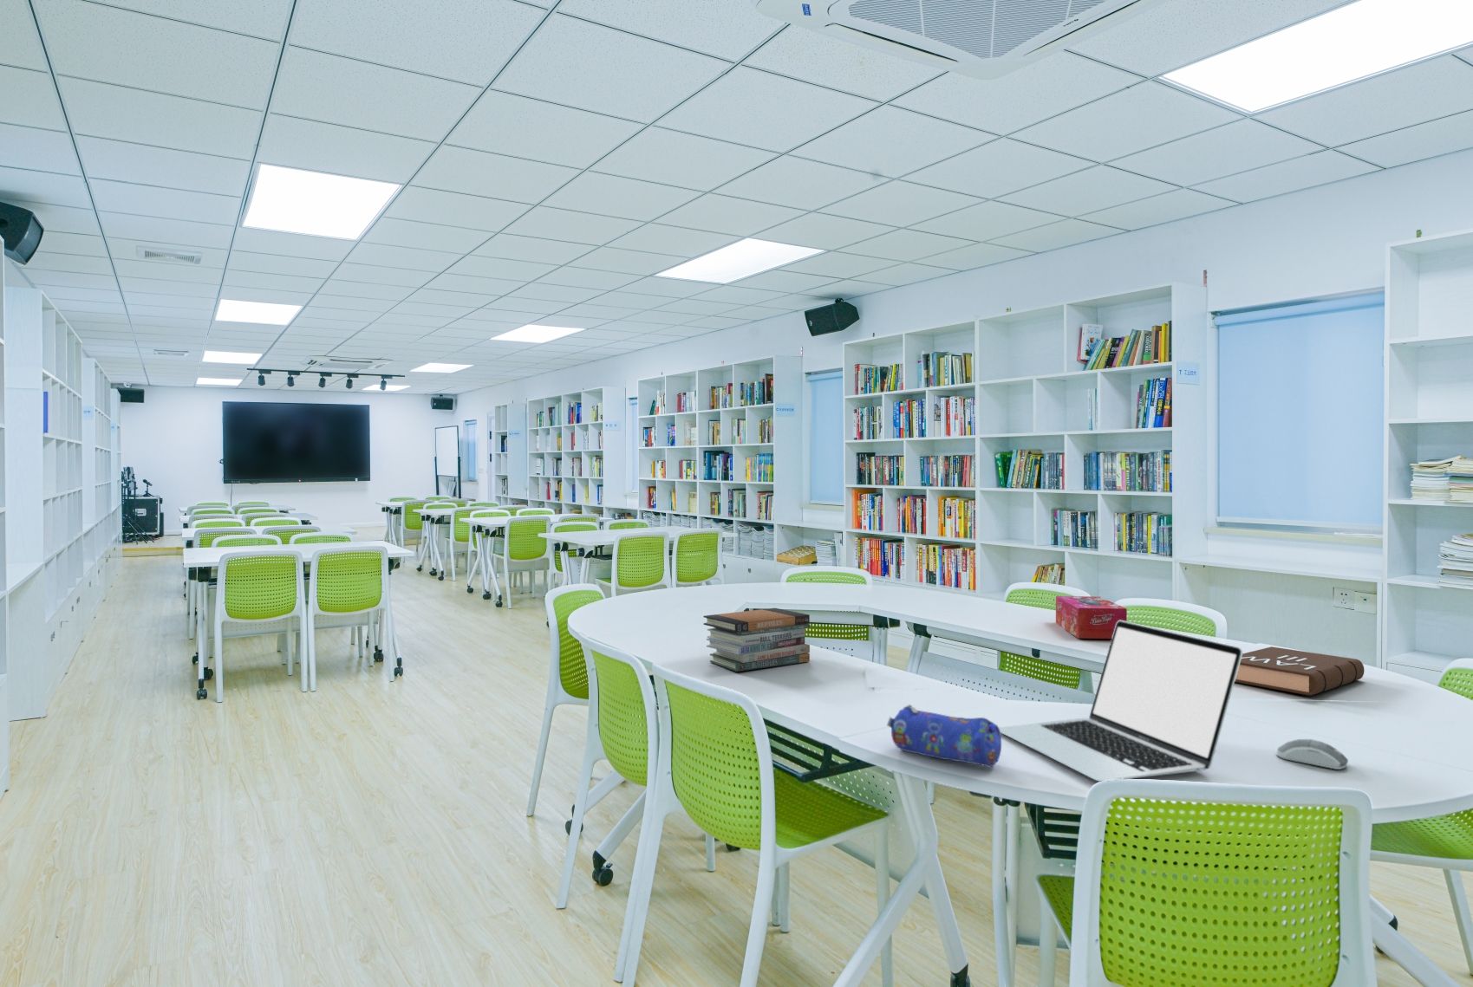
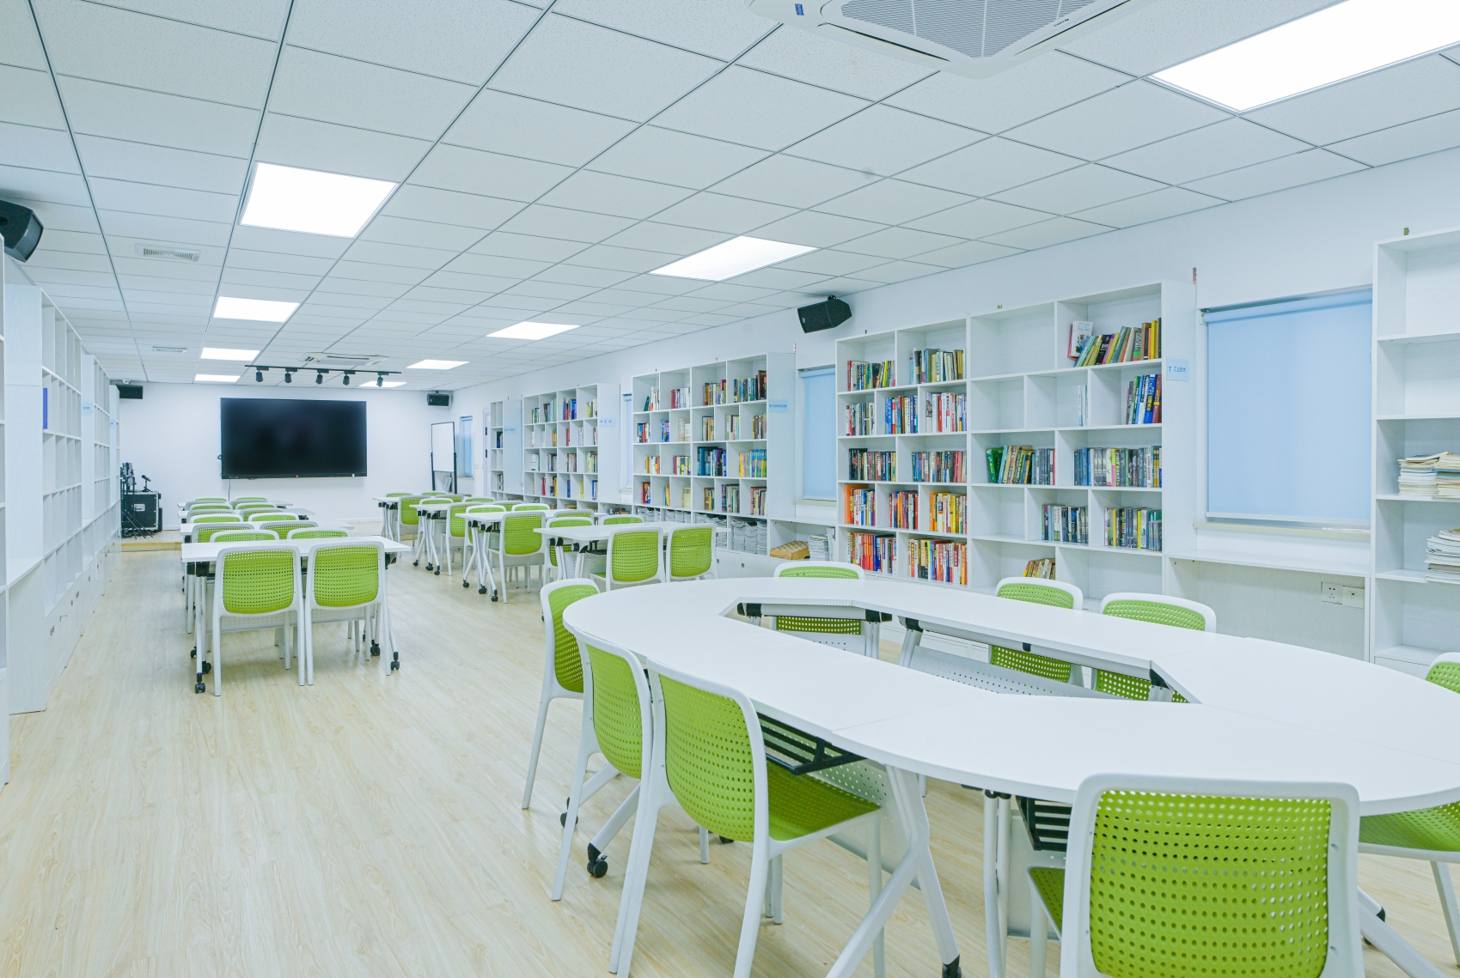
- laptop [999,620,1243,782]
- book [1235,646,1365,696]
- computer mouse [1276,738,1349,770]
- pencil case [886,704,1003,768]
- tissue box [1055,595,1128,640]
- book stack [702,607,811,672]
